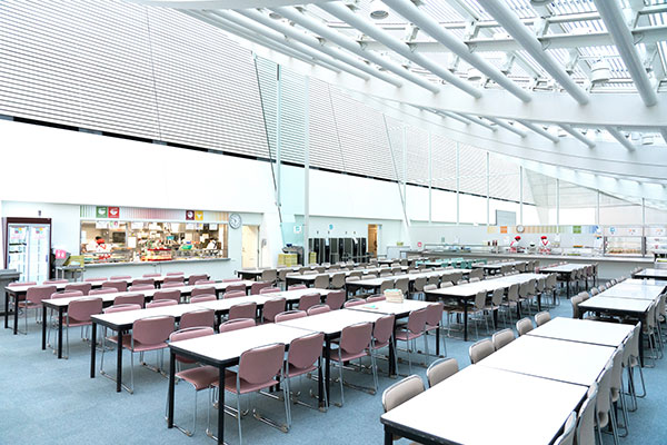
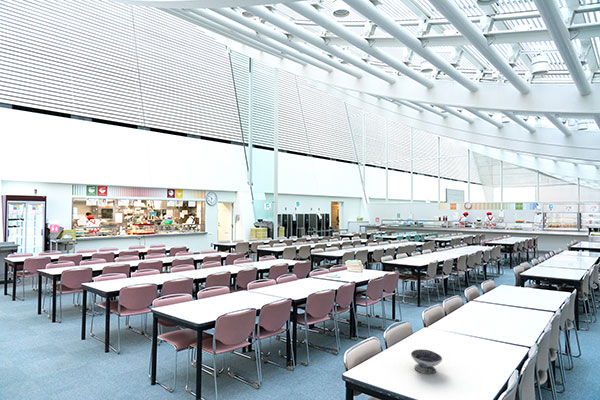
+ bowl [410,348,443,374]
